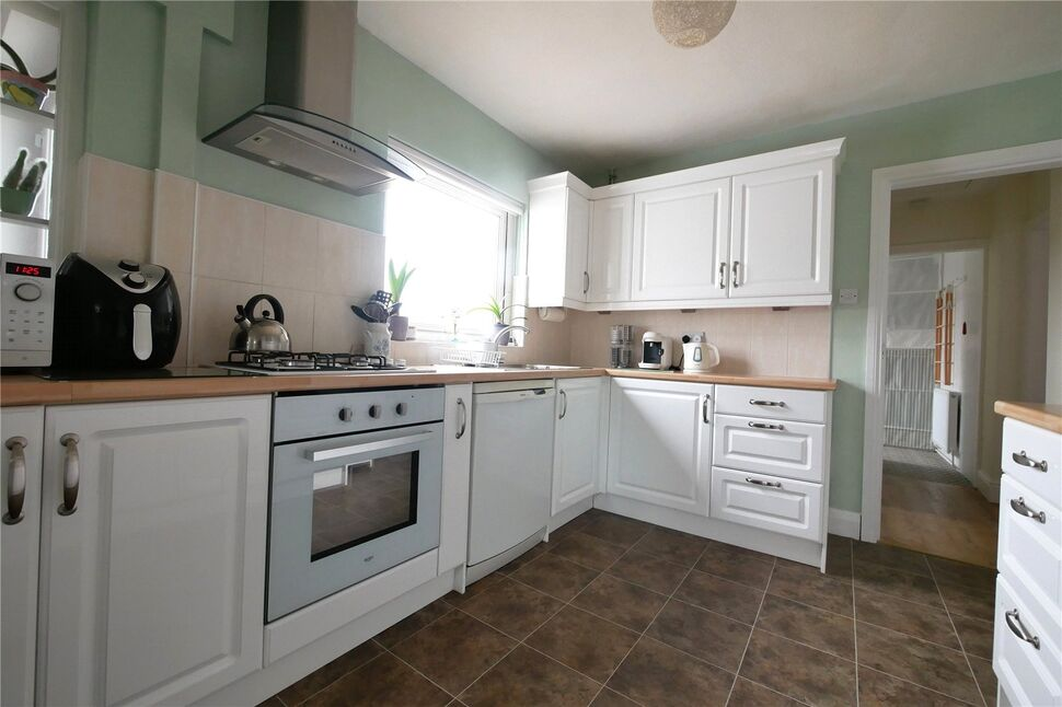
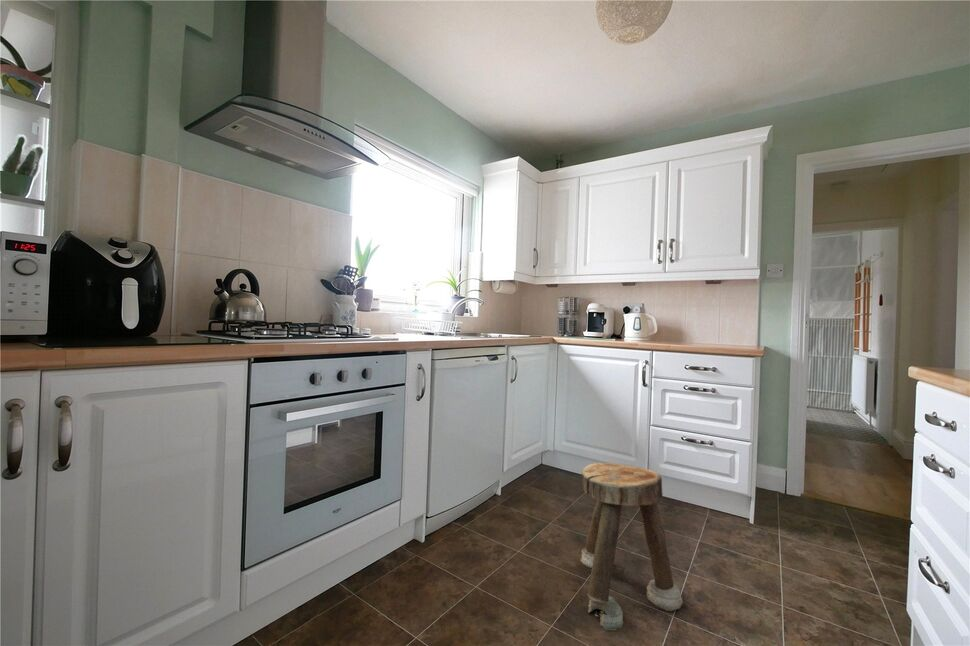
+ stool [579,461,684,631]
